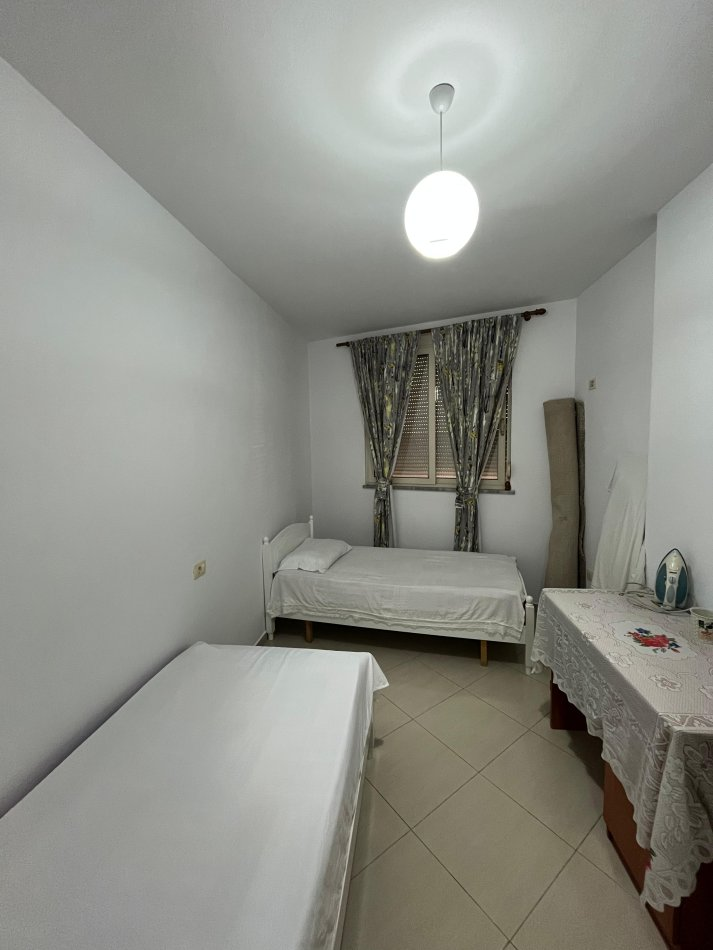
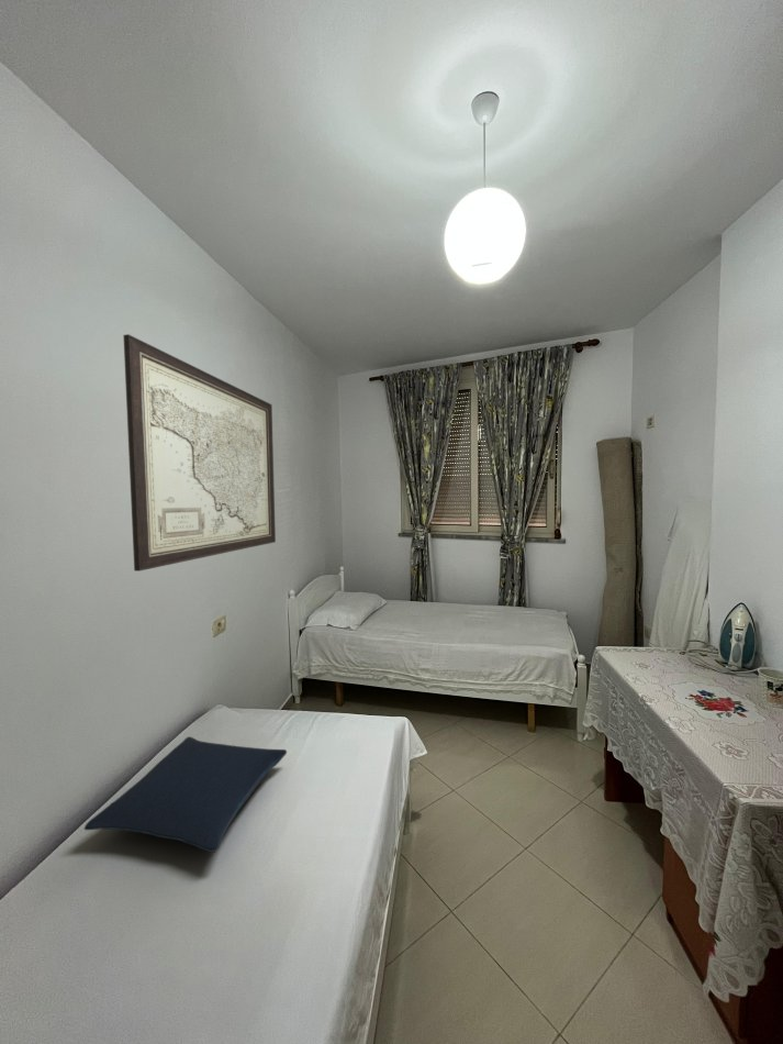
+ wall art [122,333,277,573]
+ pillow [83,735,288,854]
